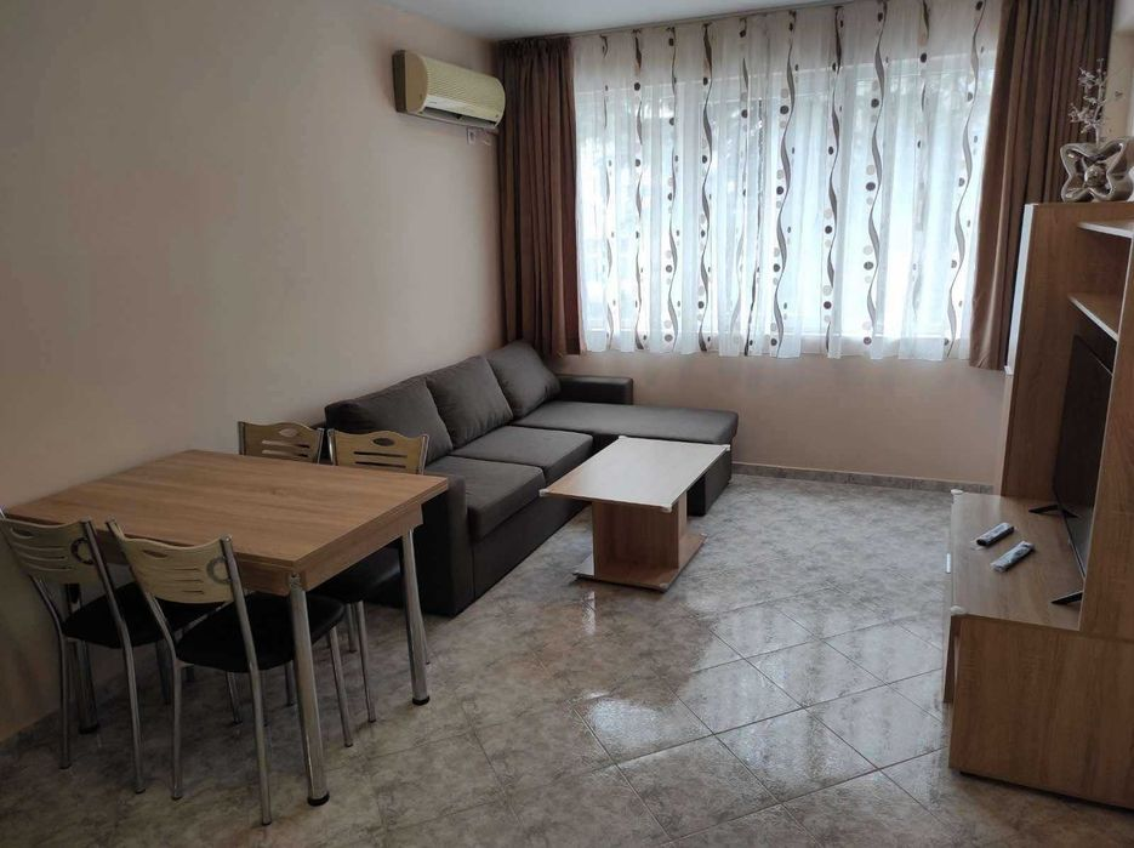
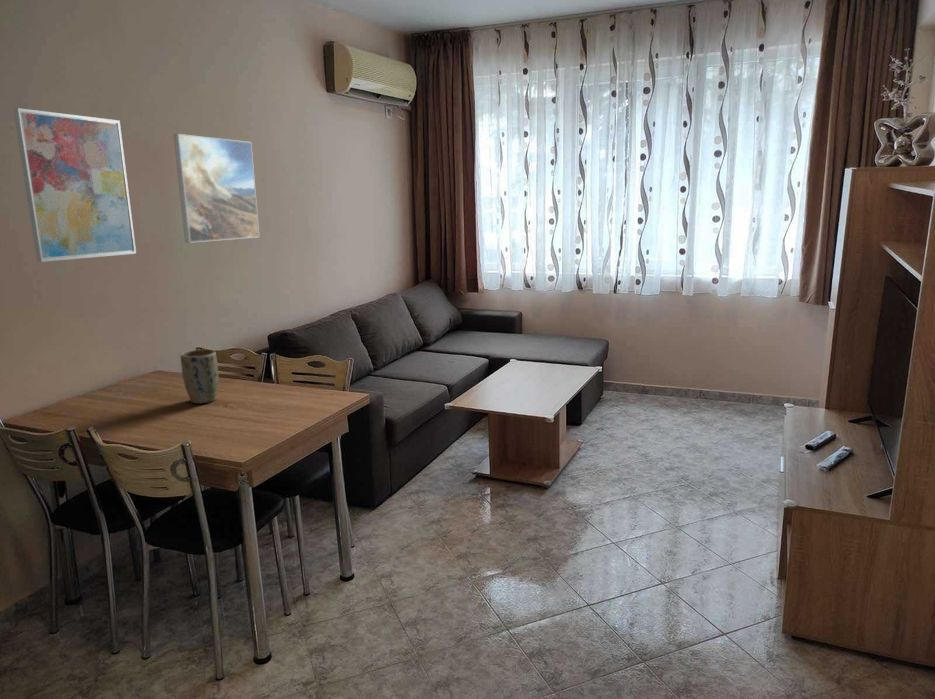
+ wall art [12,107,137,263]
+ plant pot [180,349,220,404]
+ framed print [172,133,260,244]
